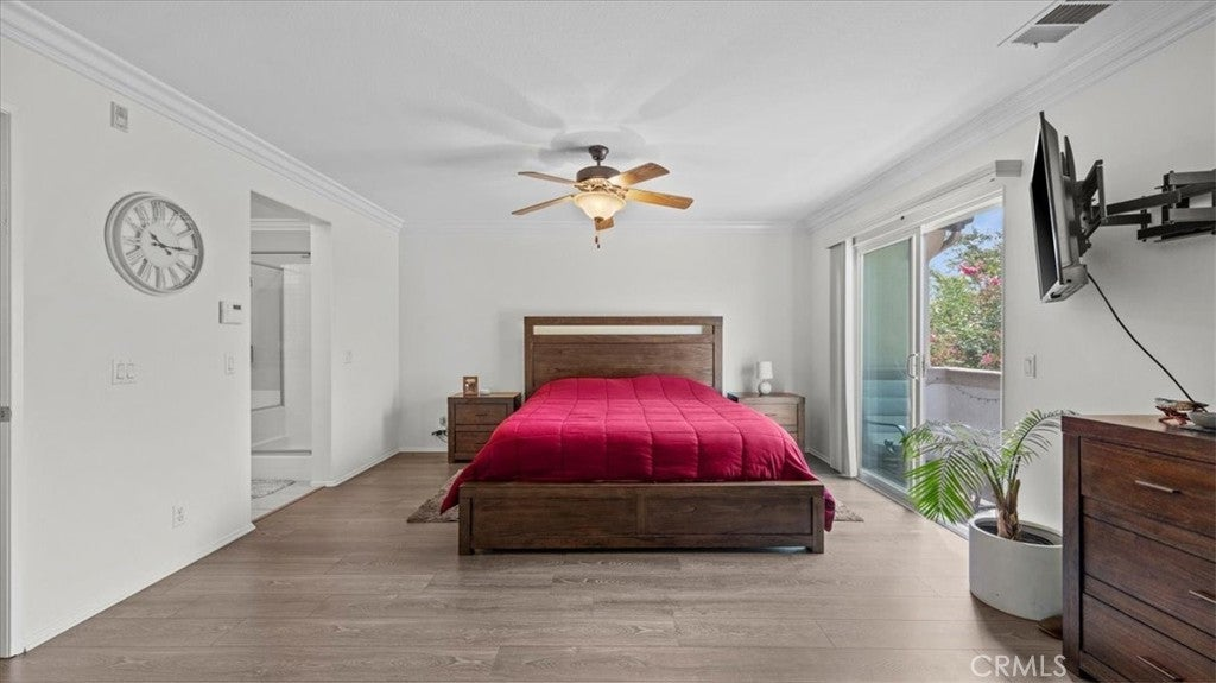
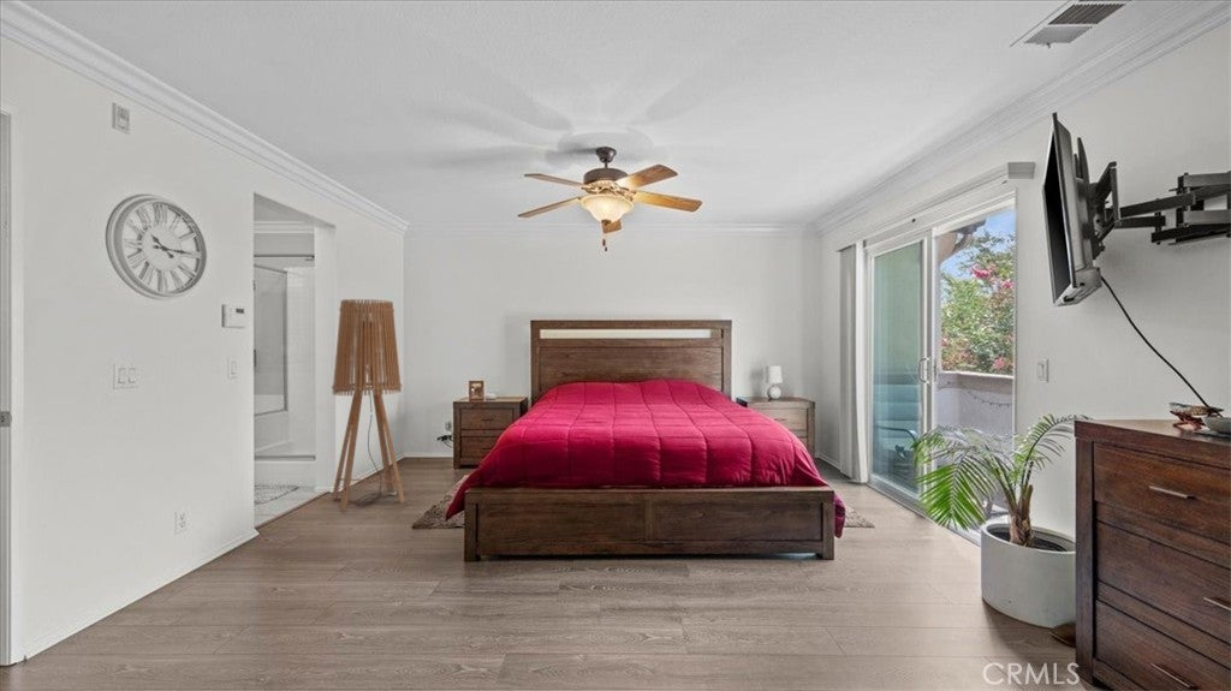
+ floor lamp [331,298,406,513]
